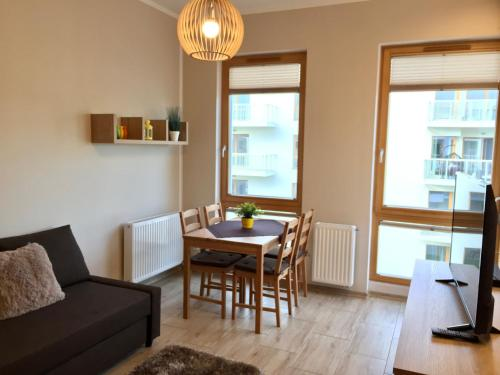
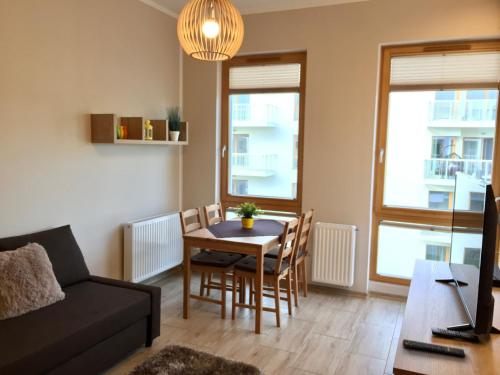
+ remote control [401,338,466,358]
